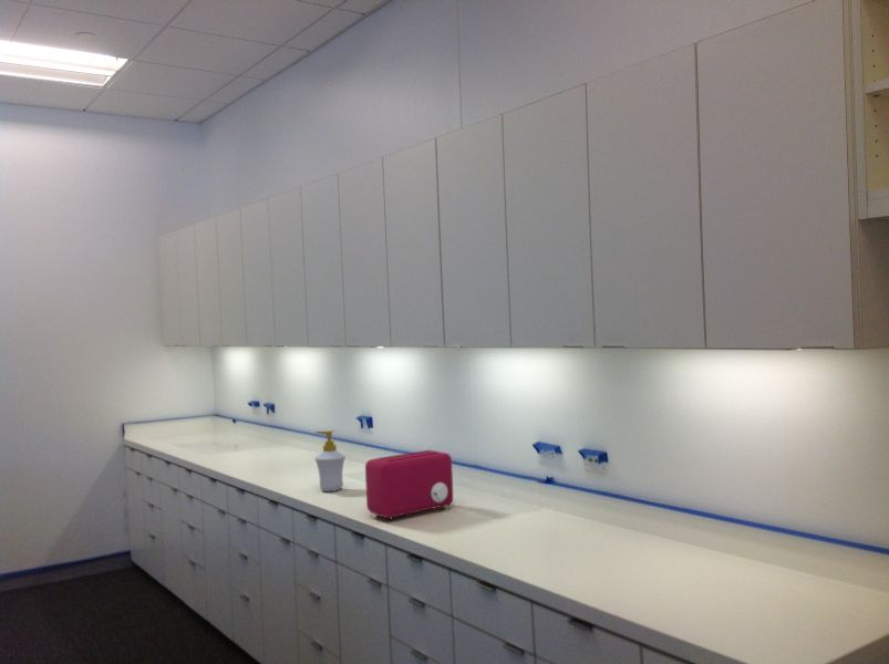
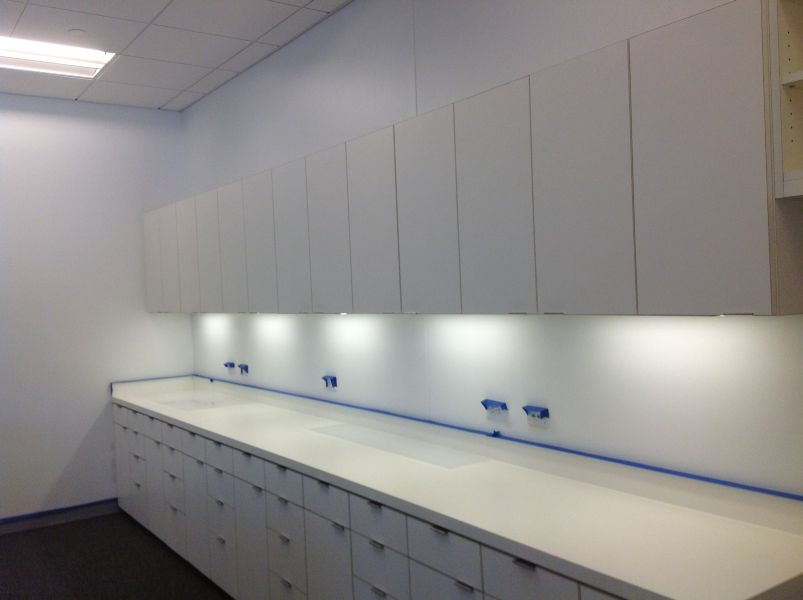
- soap bottle [313,429,347,492]
- toaster [364,449,454,521]
